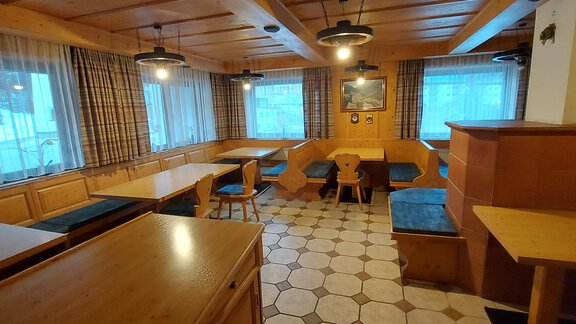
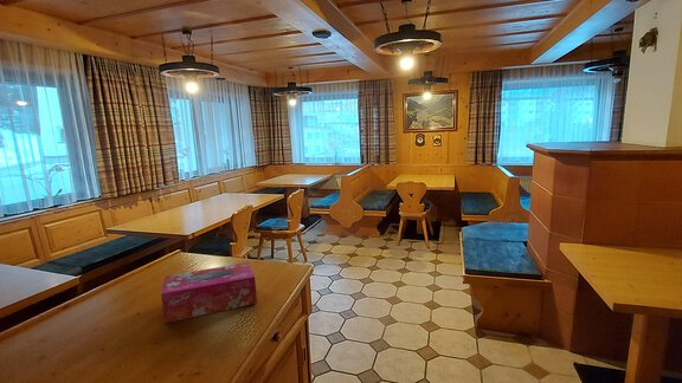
+ tissue box [160,261,258,324]
